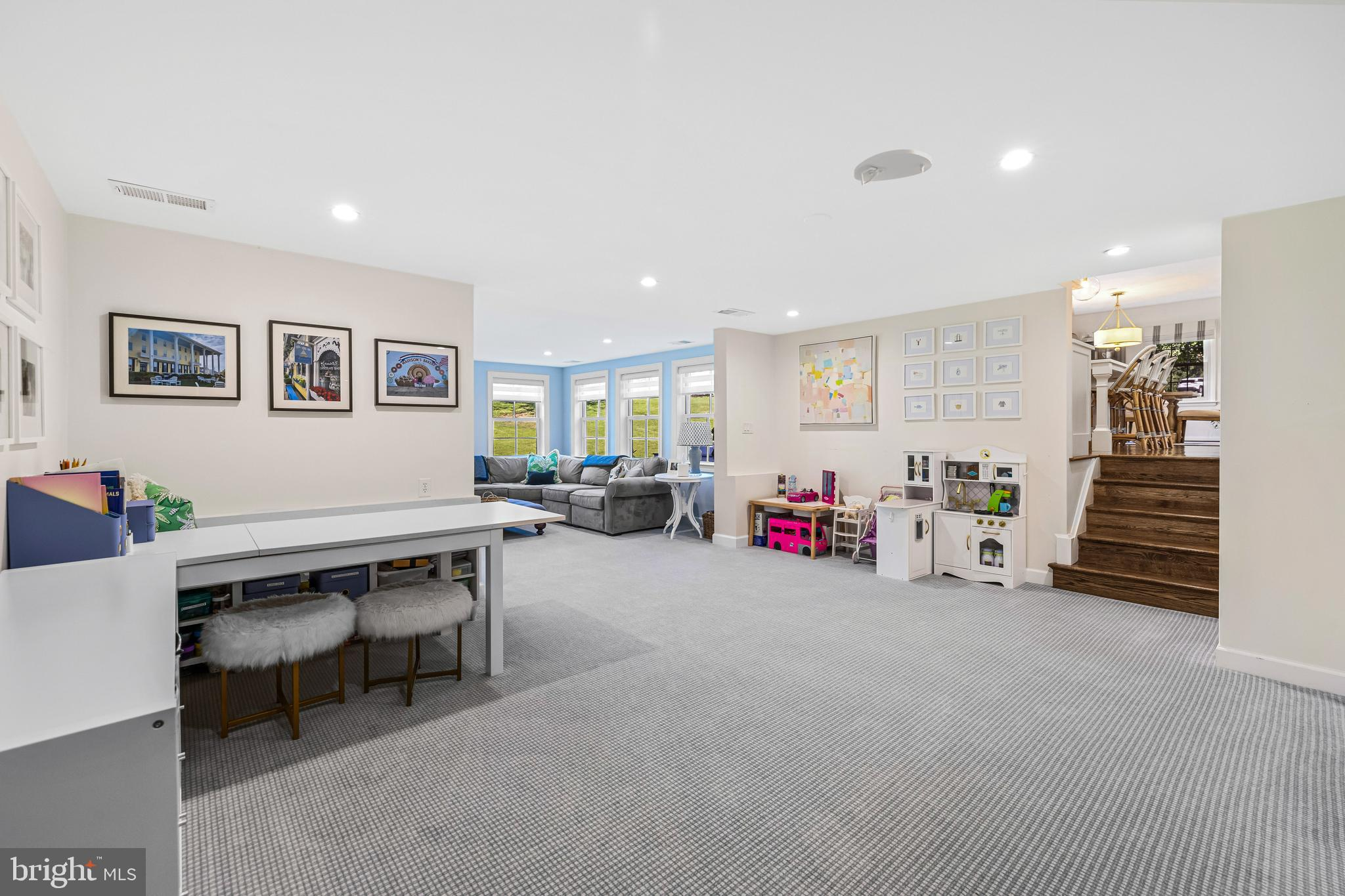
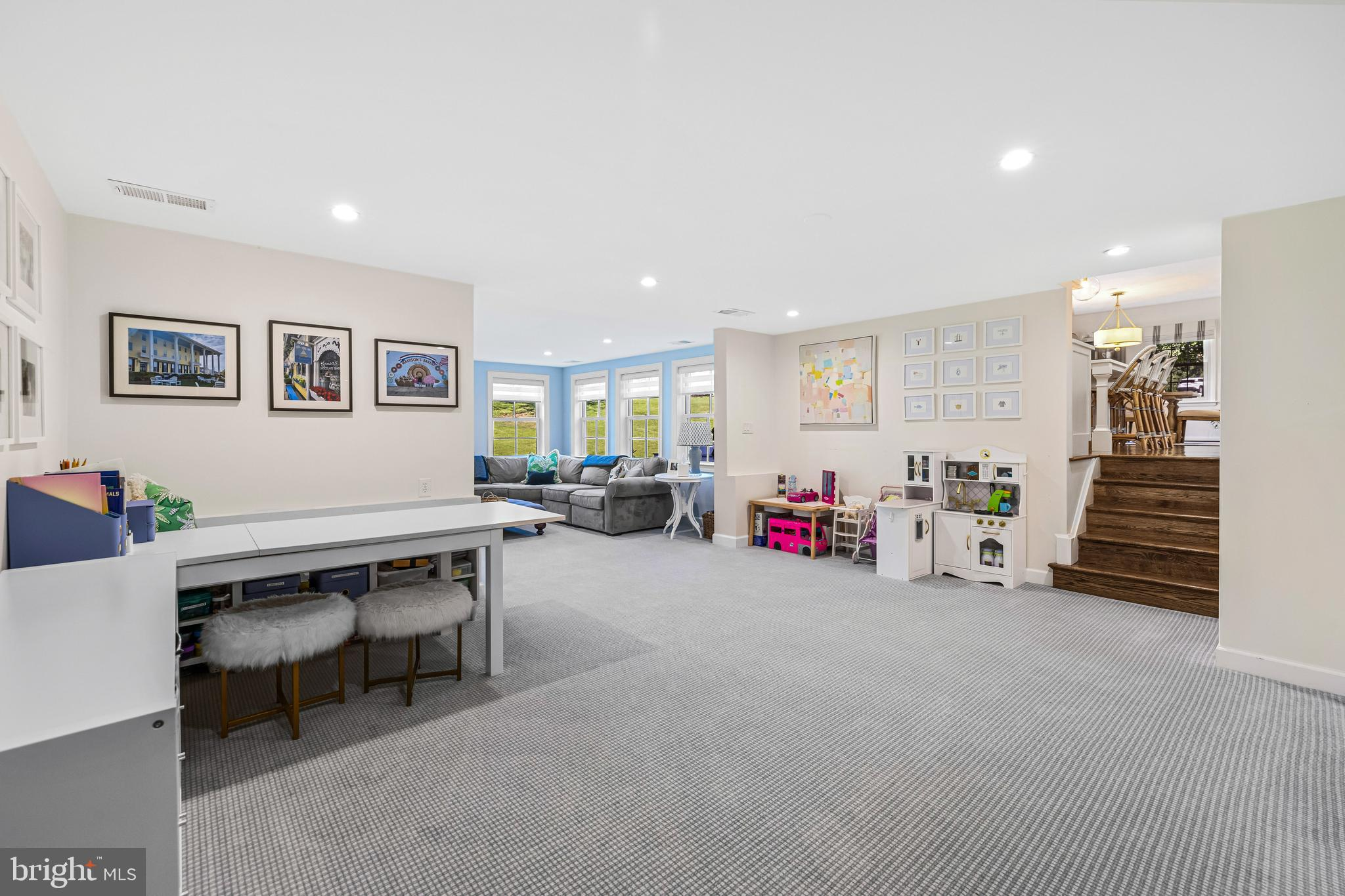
- smoke detector [854,149,933,186]
